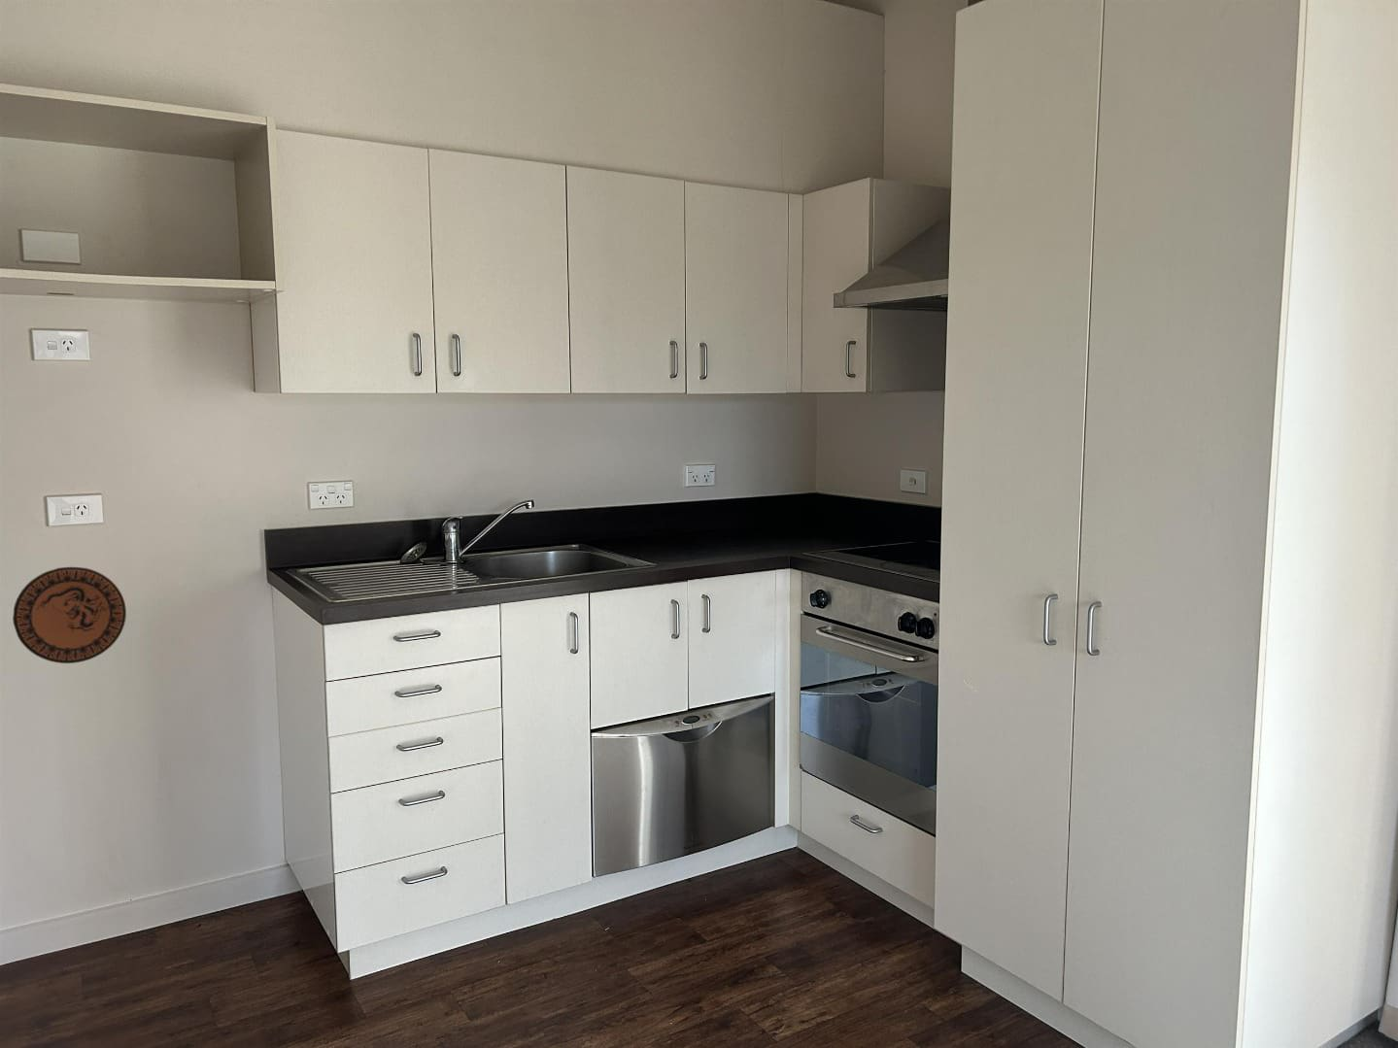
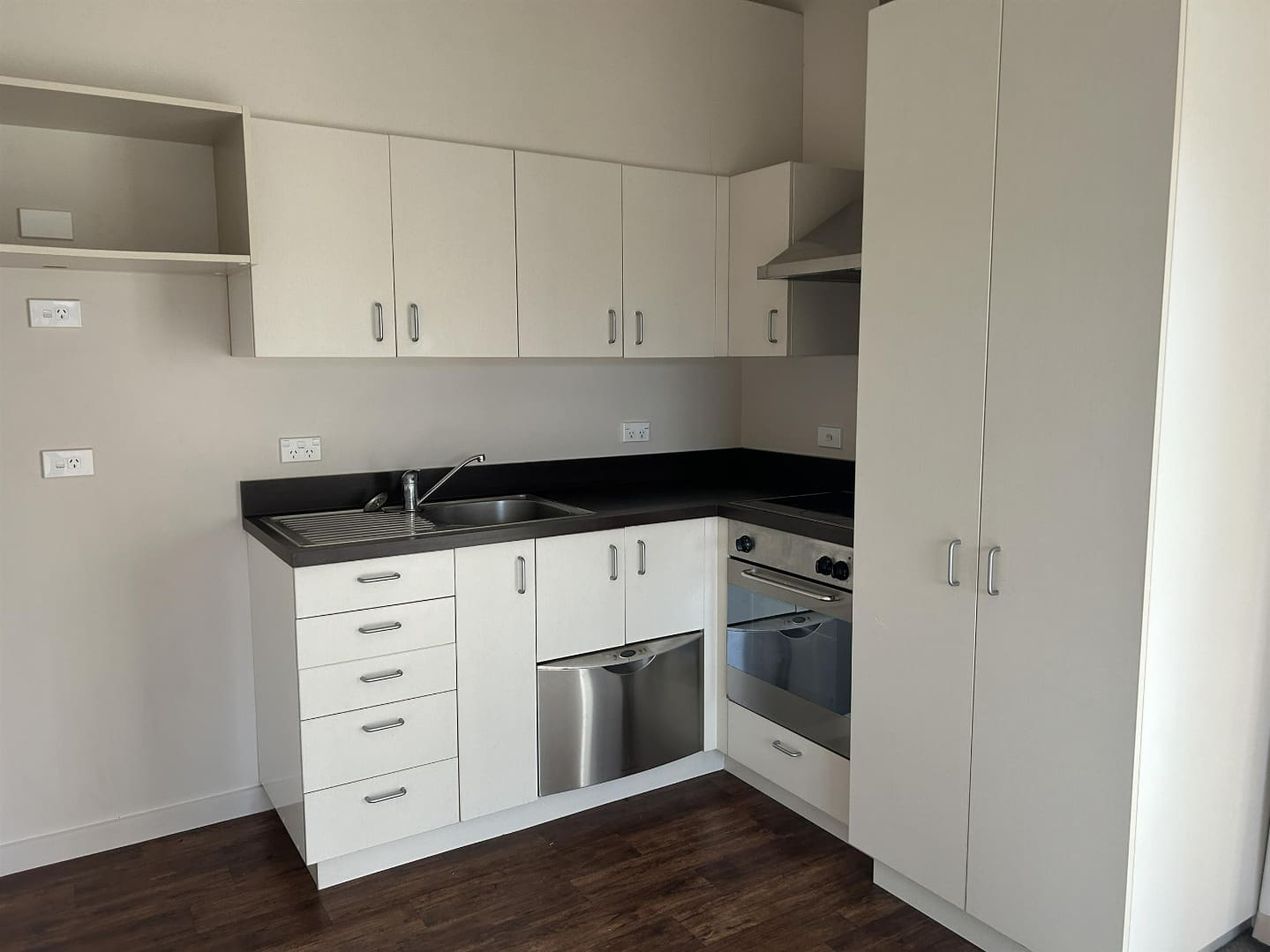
- decorative plate [12,566,128,664]
